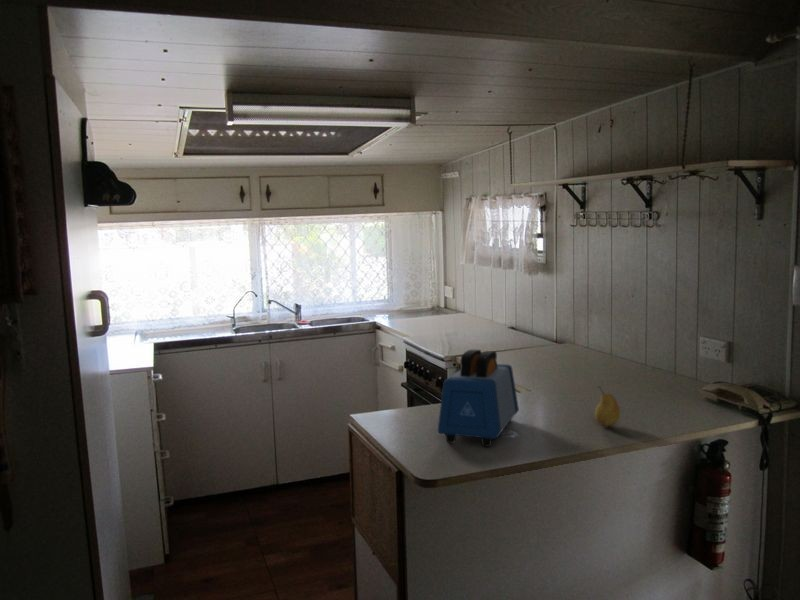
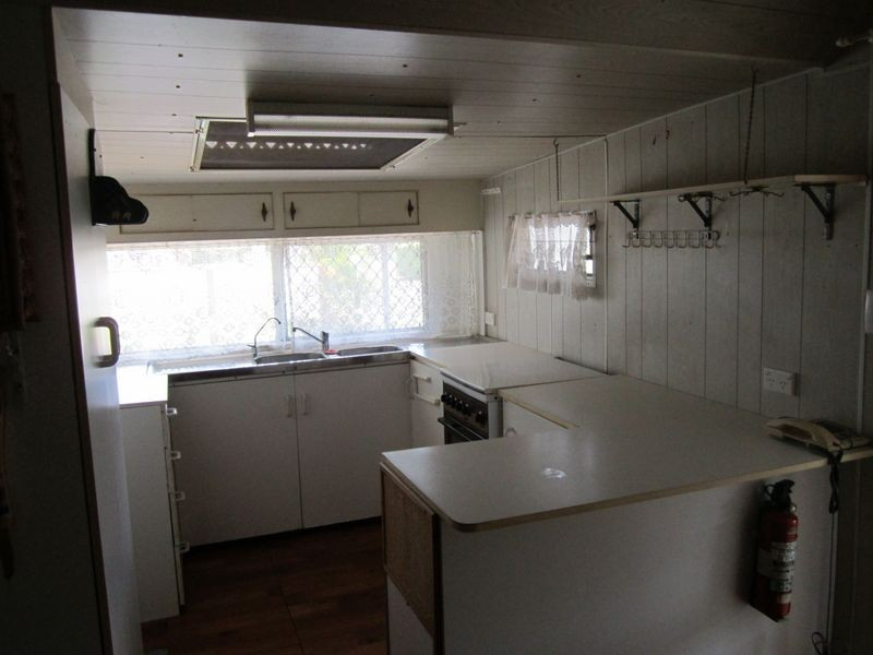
- fruit [594,385,621,427]
- toaster [437,348,520,448]
